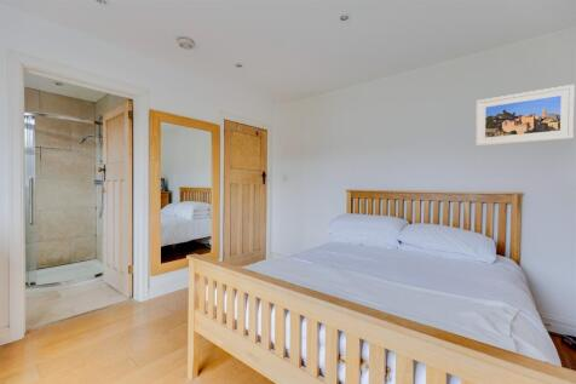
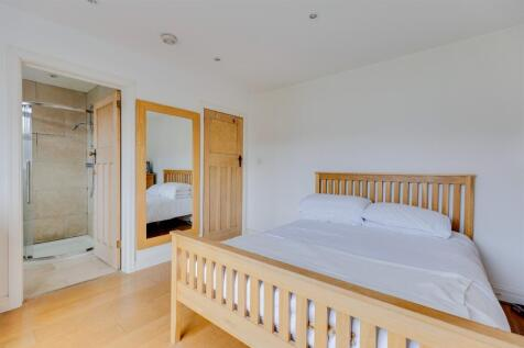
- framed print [474,84,575,148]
